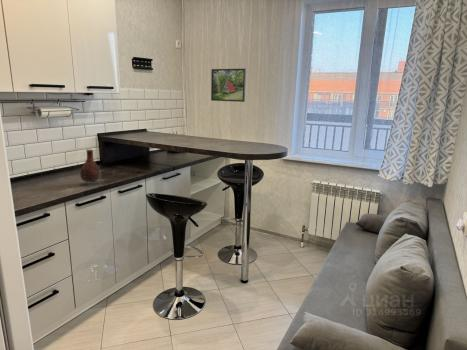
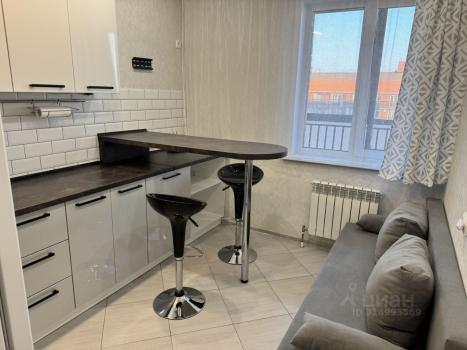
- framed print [210,68,247,103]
- vase [79,149,100,184]
